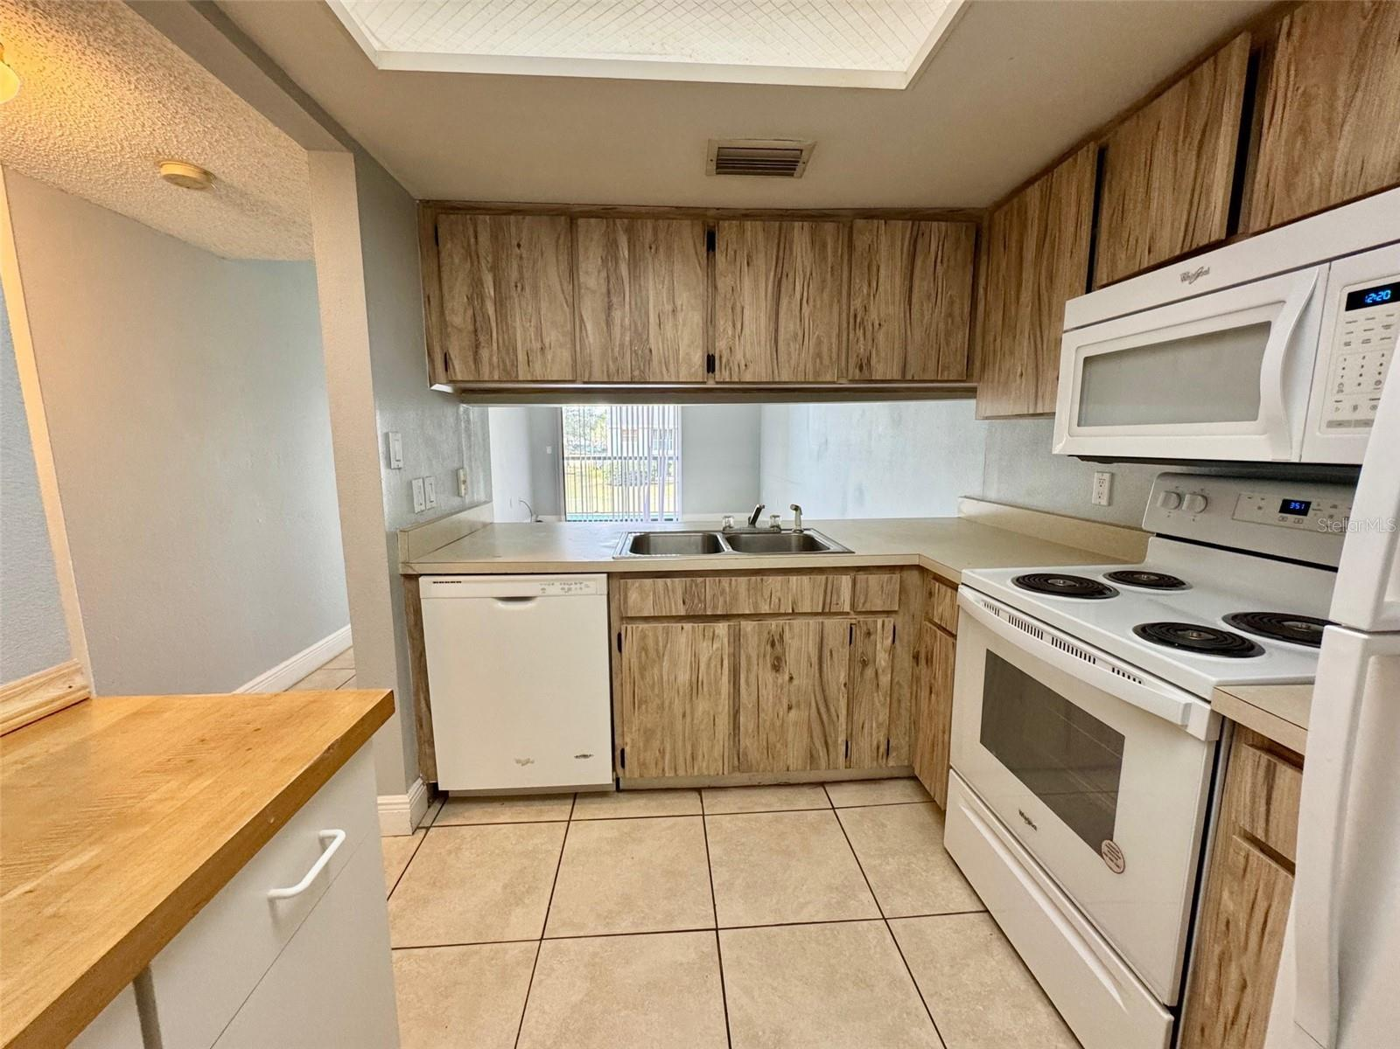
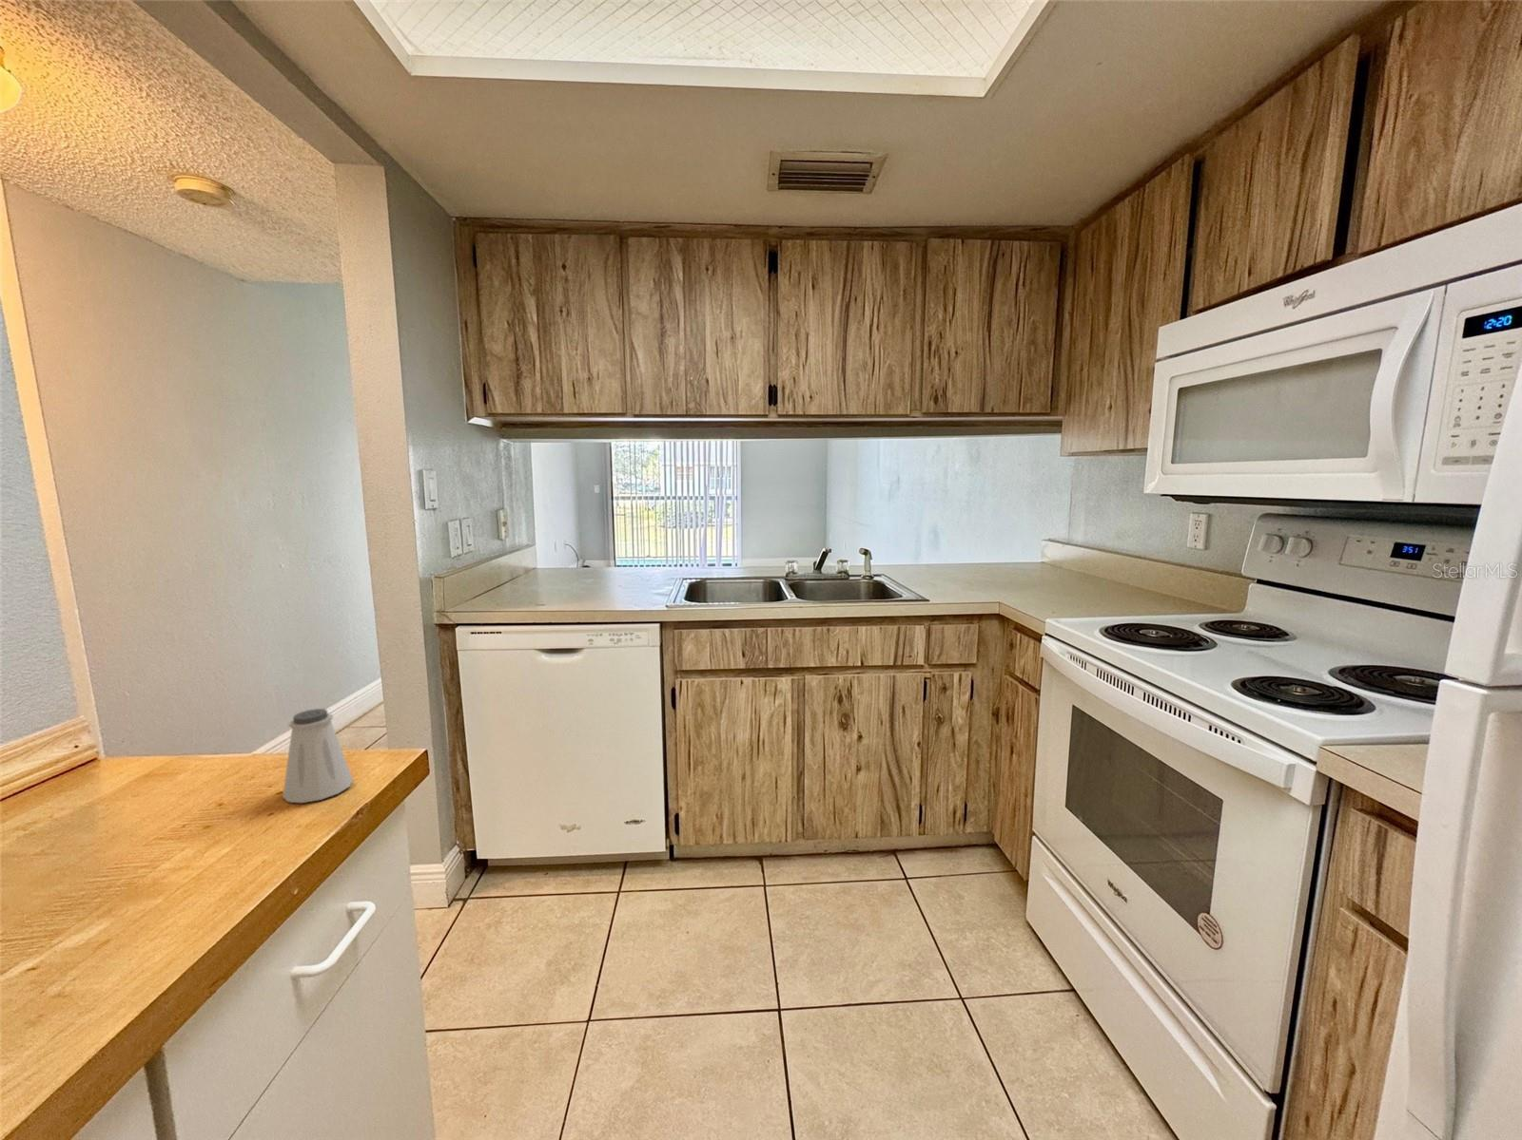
+ saltshaker [282,708,354,804]
